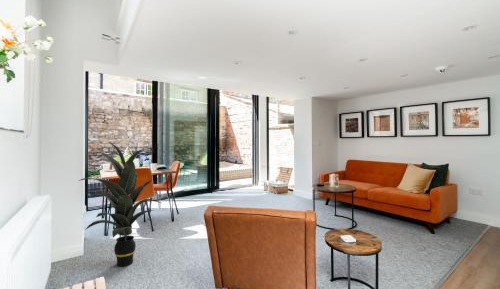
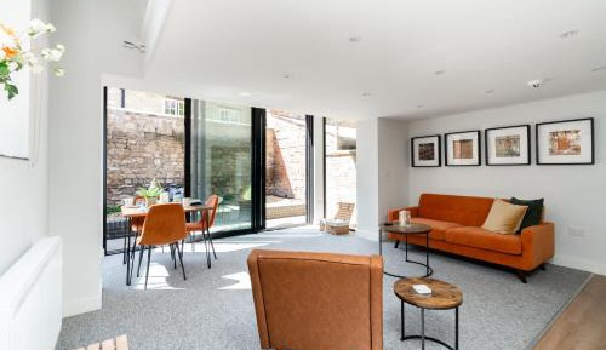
- indoor plant [78,141,162,267]
